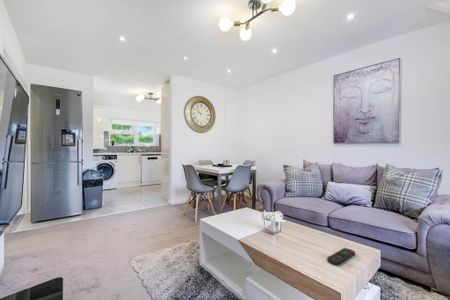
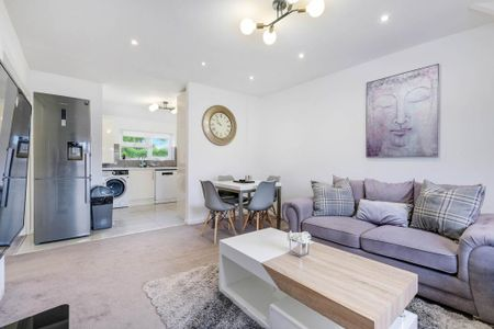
- remote control [326,247,356,266]
